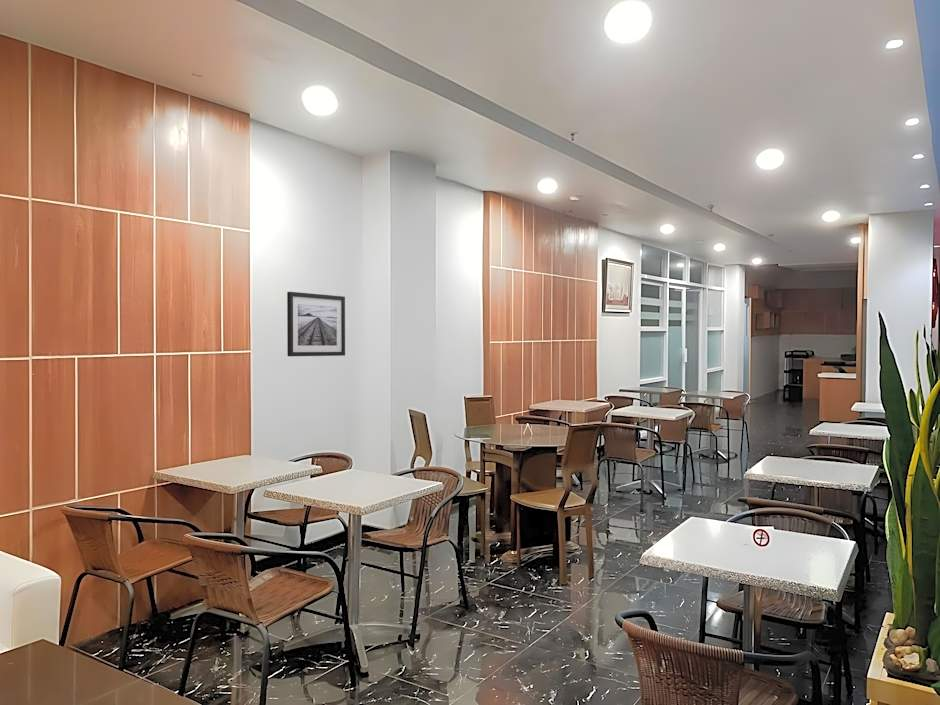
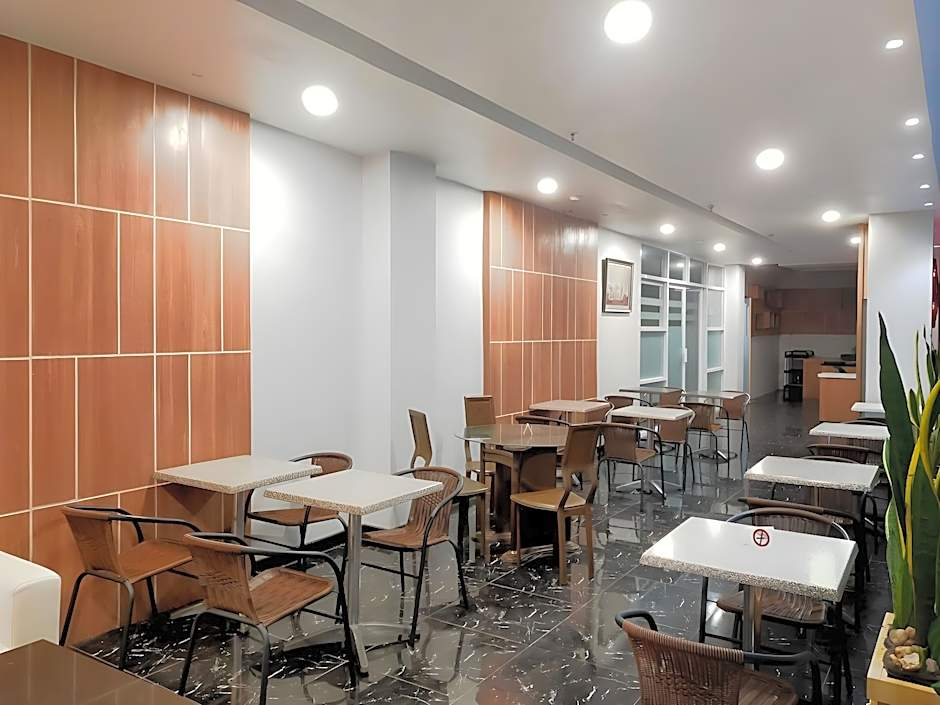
- wall art [286,291,346,357]
